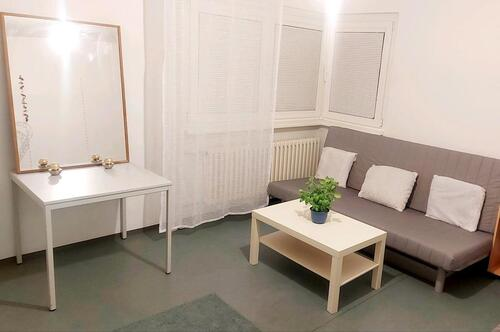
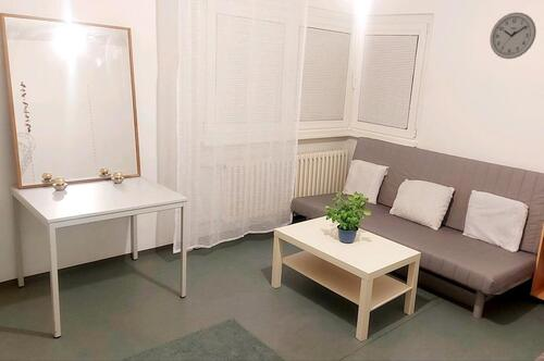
+ wall clock [490,12,537,60]
